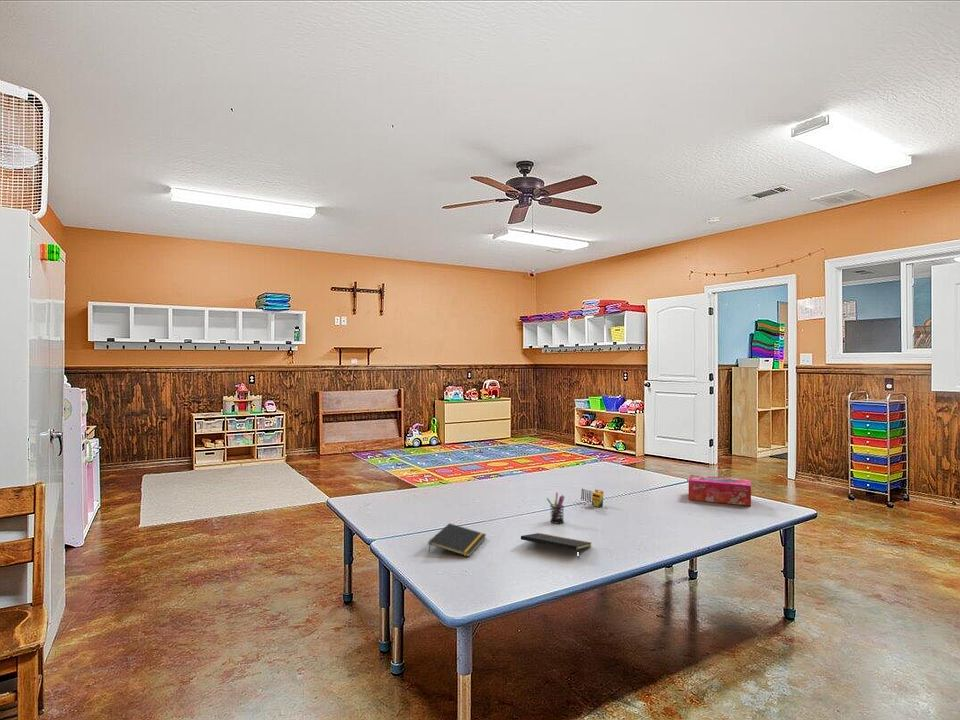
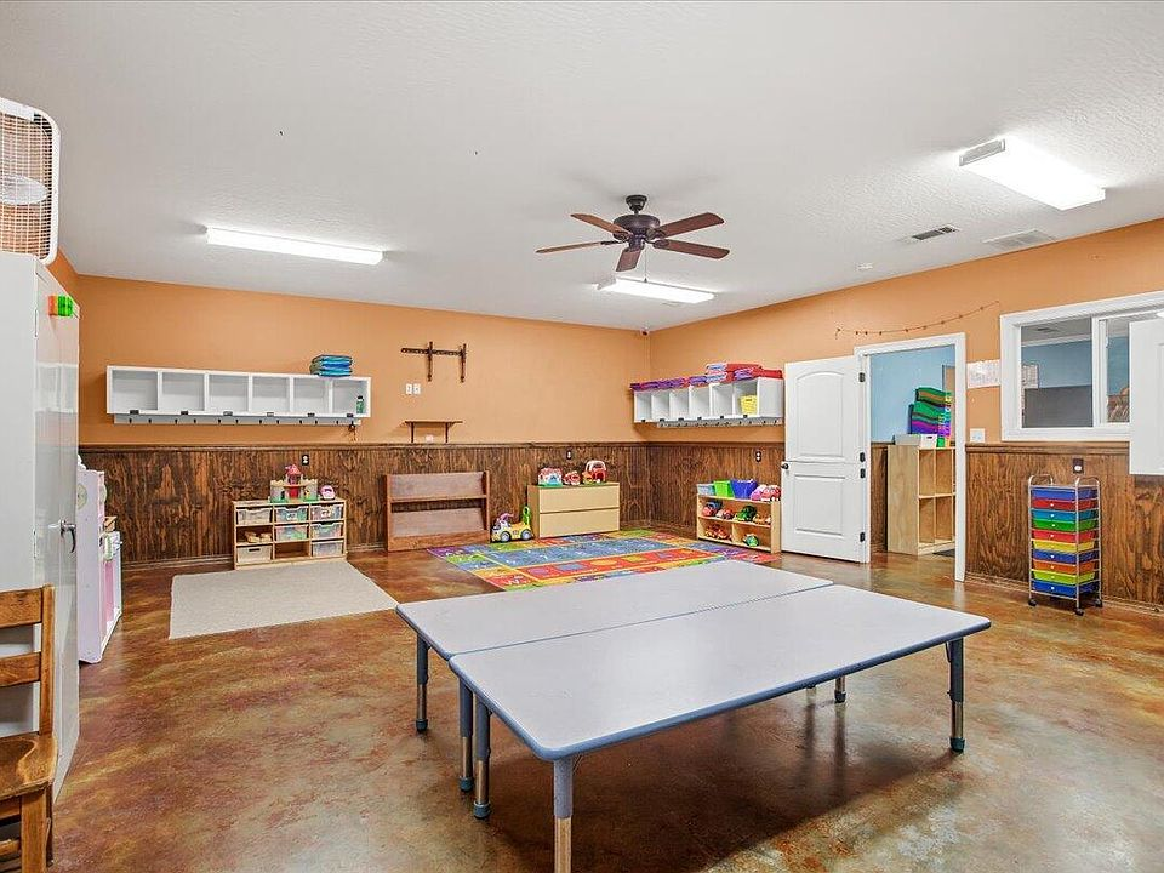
- pen holder [546,491,566,525]
- tissue box [688,474,752,507]
- crayon [580,488,604,508]
- notepad [427,522,487,558]
- notepad [520,532,593,560]
